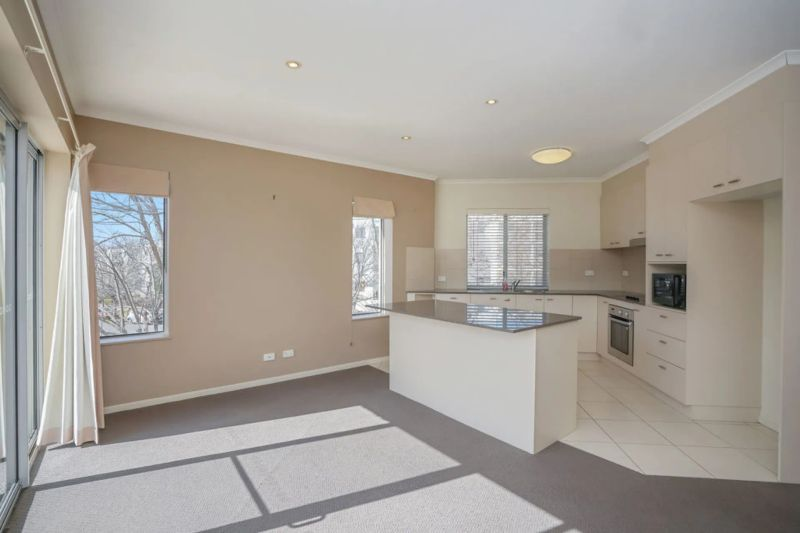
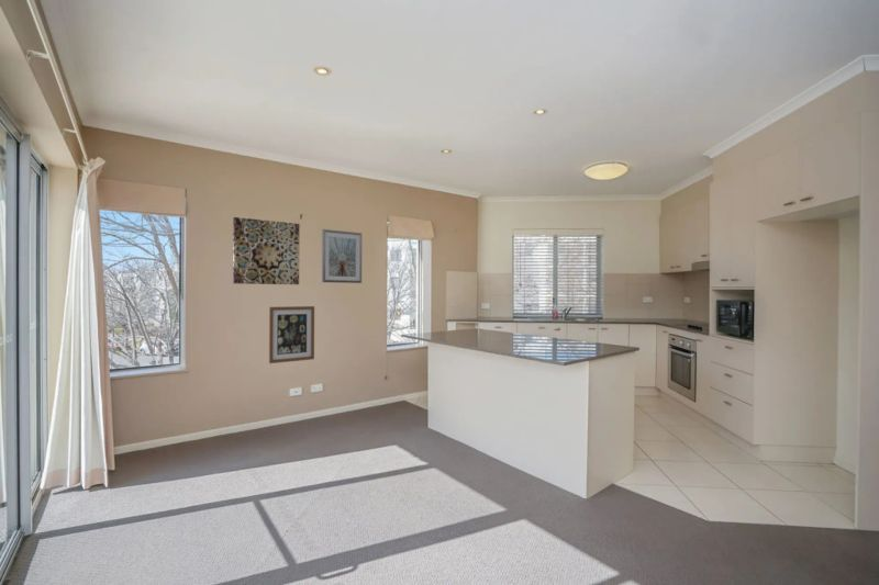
+ wall art [268,305,315,364]
+ picture frame [321,228,363,284]
+ wall art [232,216,301,285]
